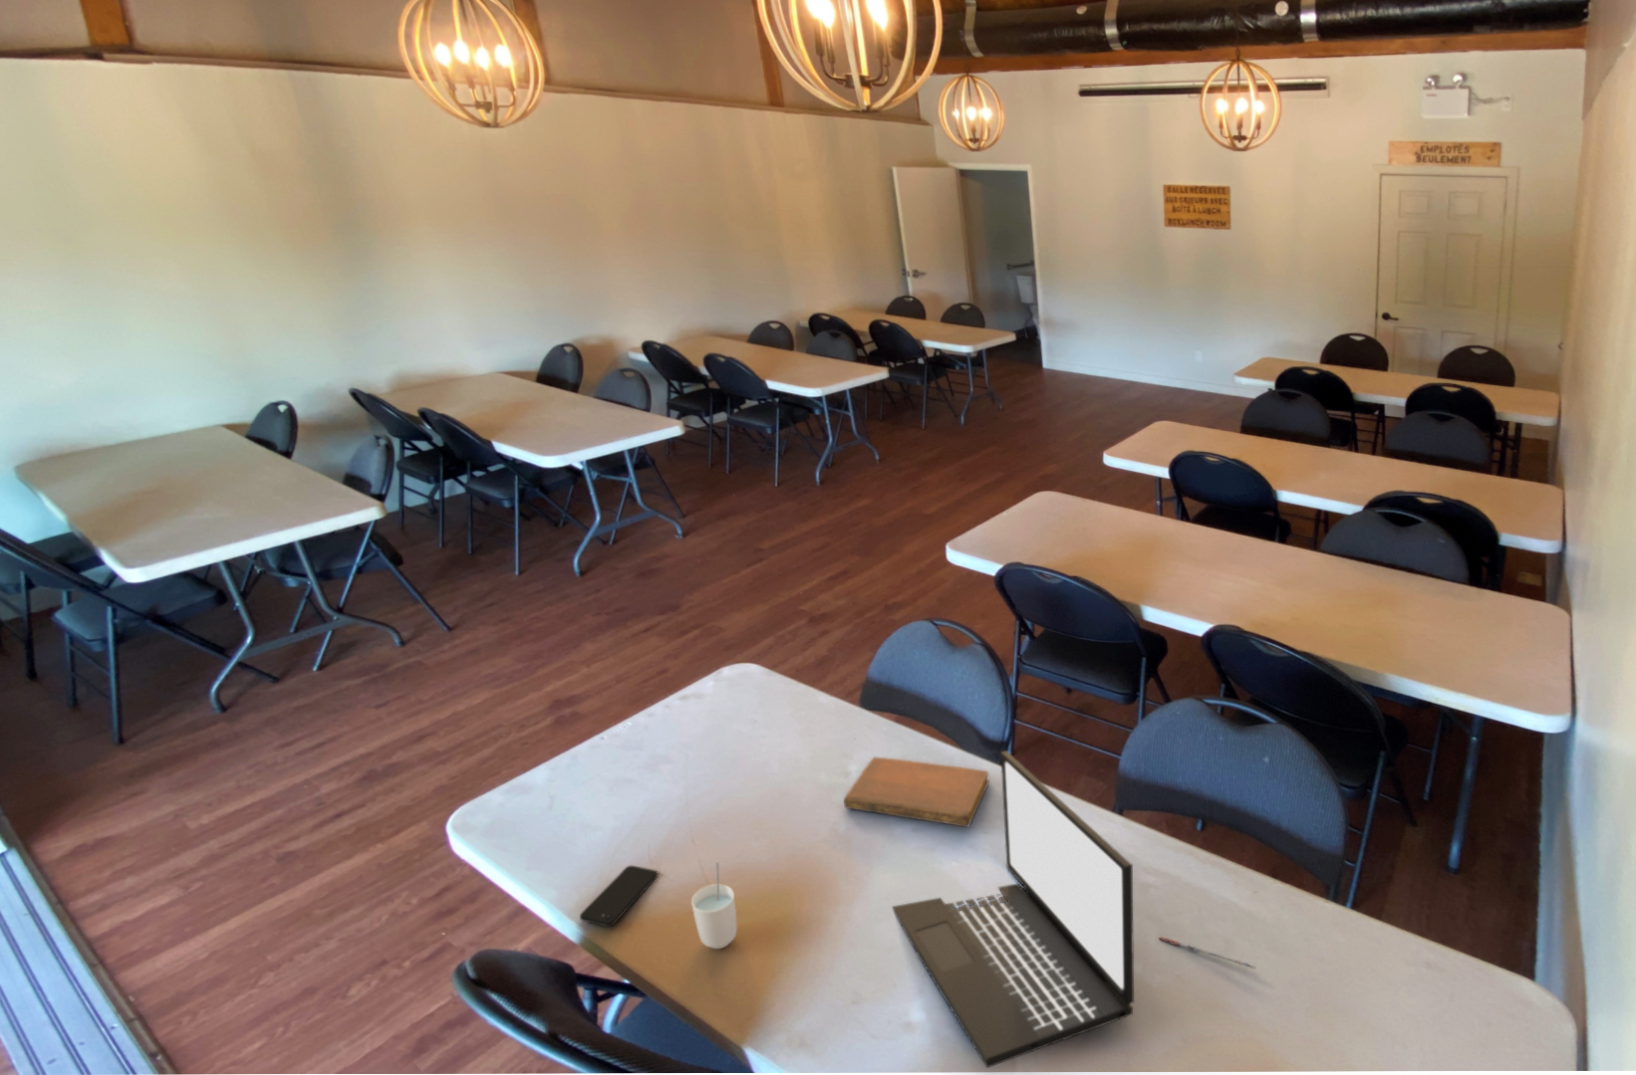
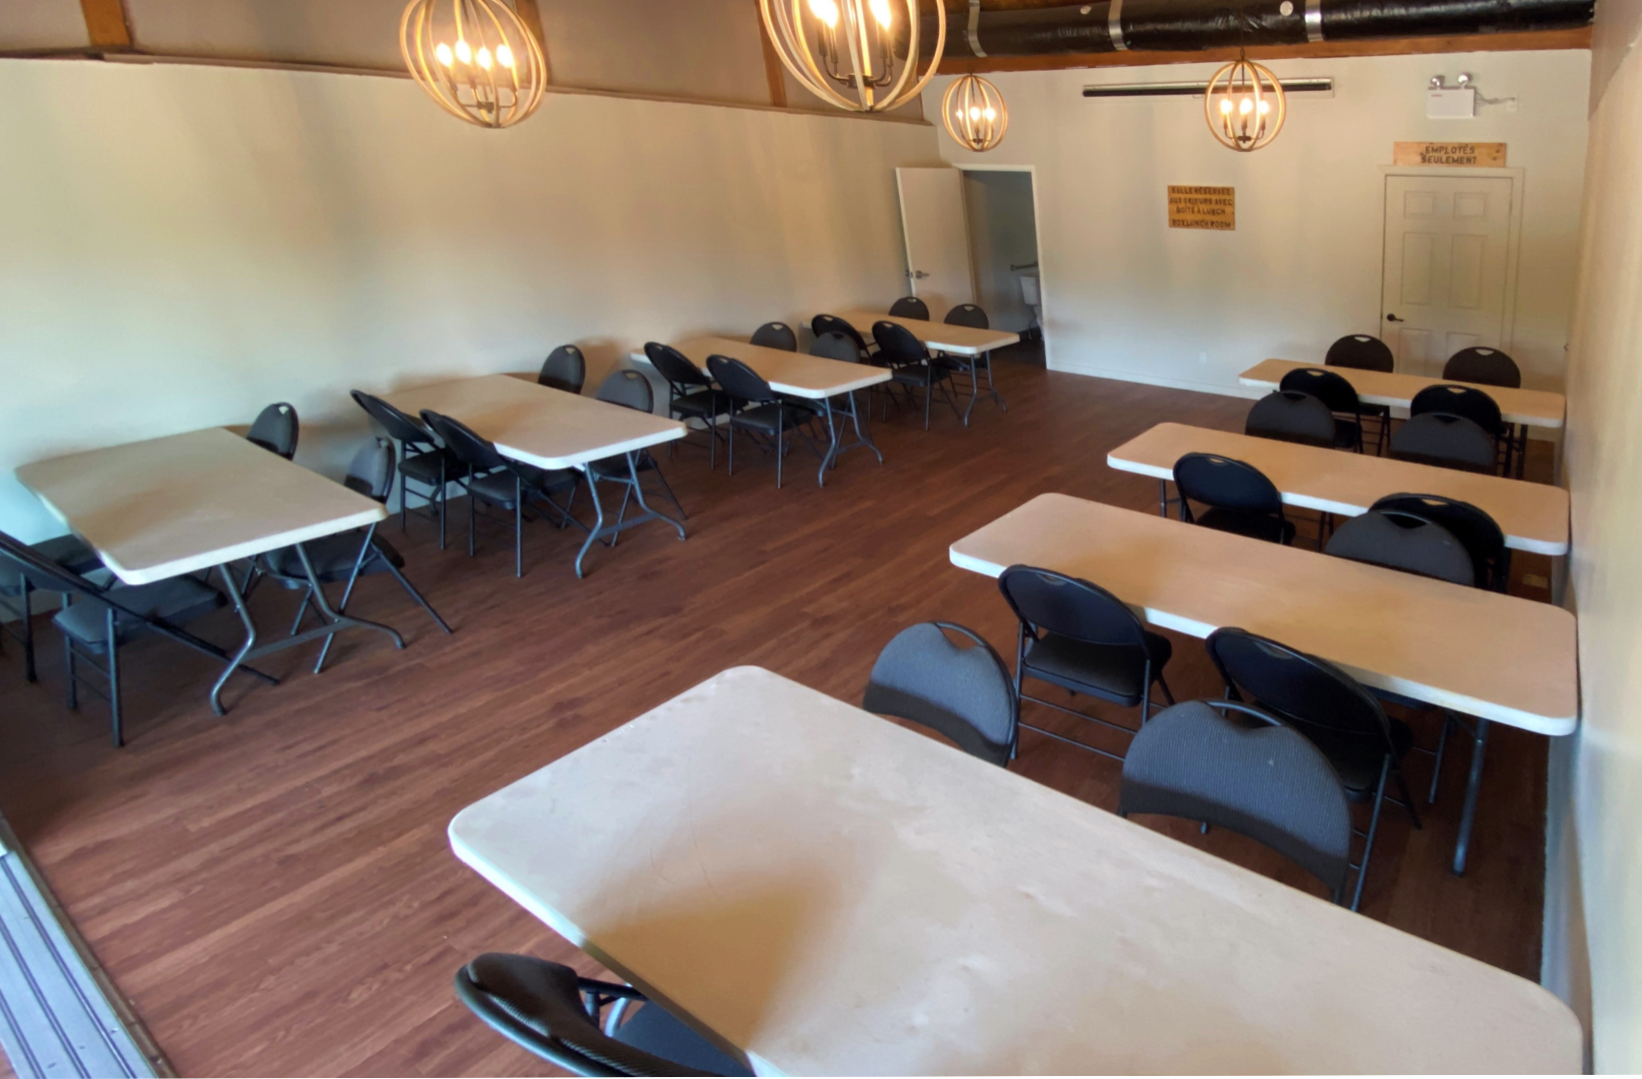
- notebook [843,757,990,828]
- pen [1158,936,1257,971]
- laptop [891,750,1134,1069]
- smartphone [579,865,659,927]
- cup [690,861,738,949]
